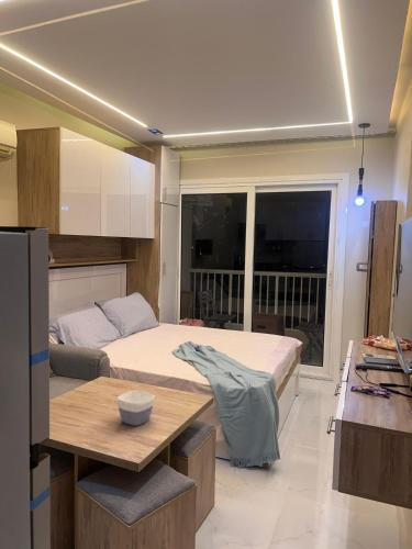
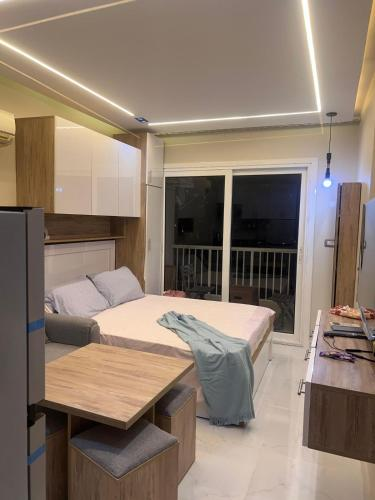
- bowl [115,389,156,426]
